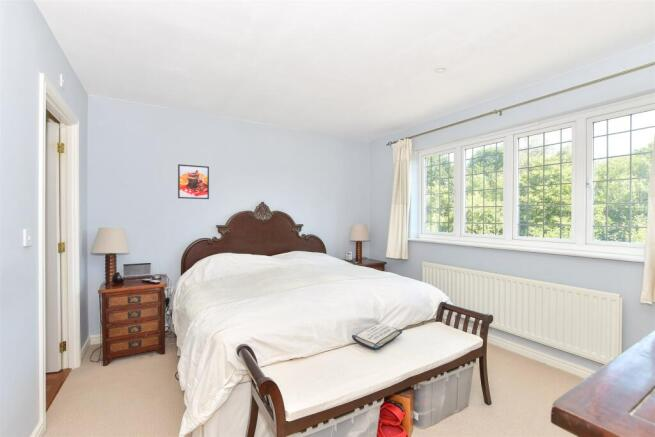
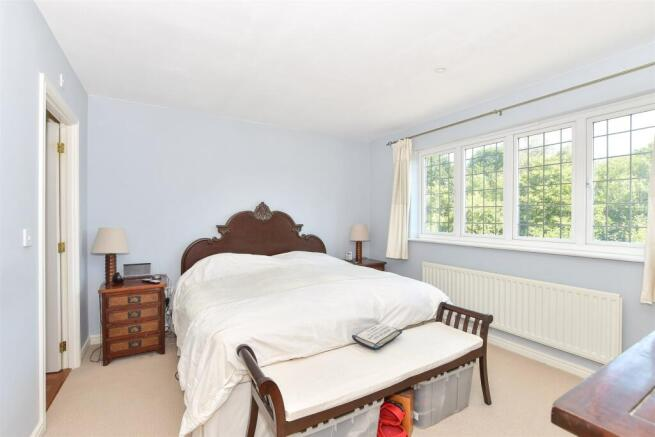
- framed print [177,163,210,200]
